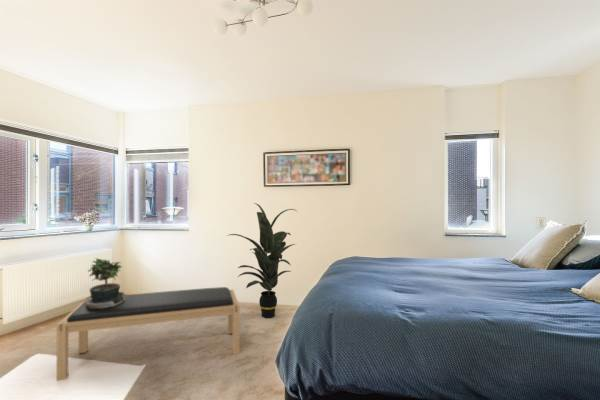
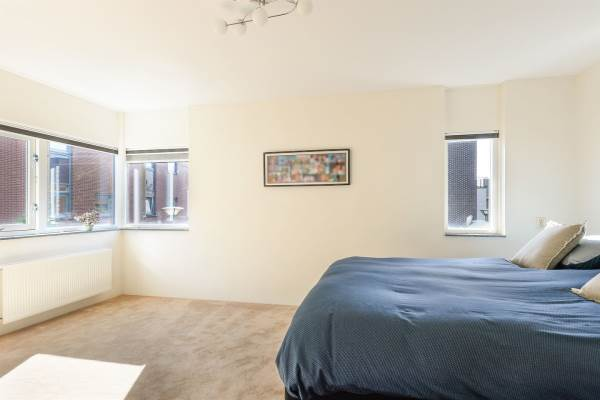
- bench [56,286,241,382]
- indoor plant [226,202,297,319]
- potted plant [83,257,127,309]
